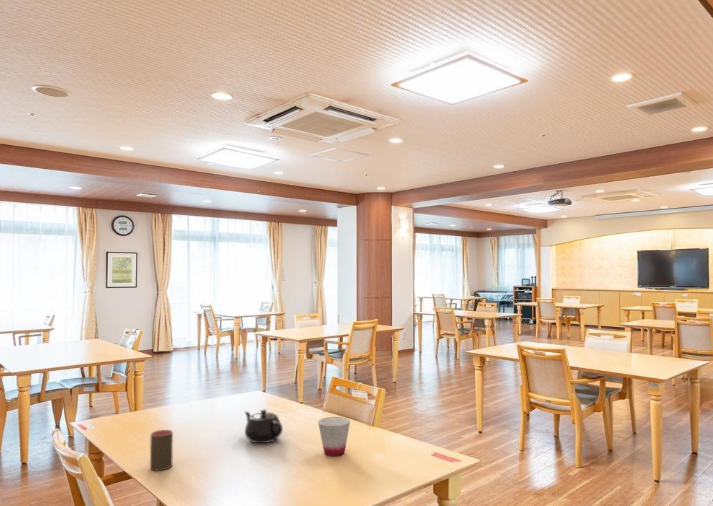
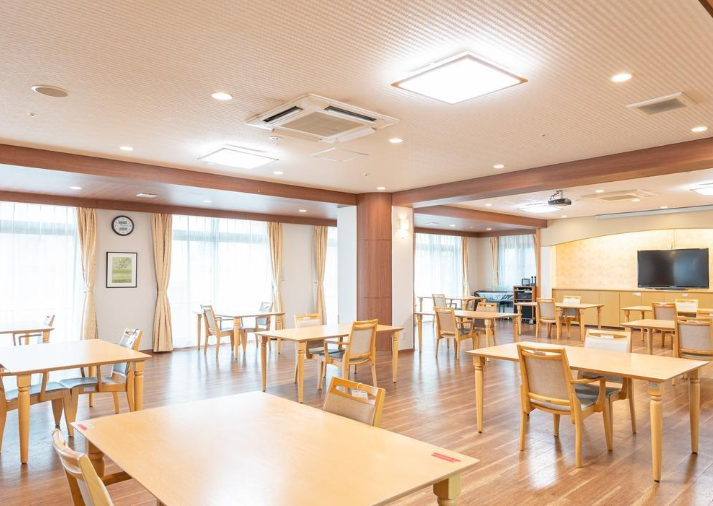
- cup [149,429,174,472]
- cup [317,416,351,457]
- teapot [243,409,283,444]
